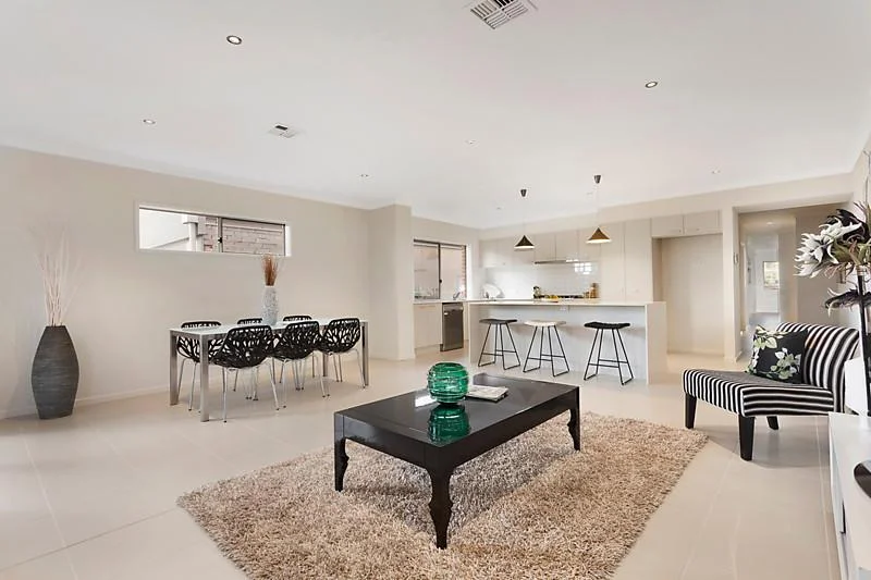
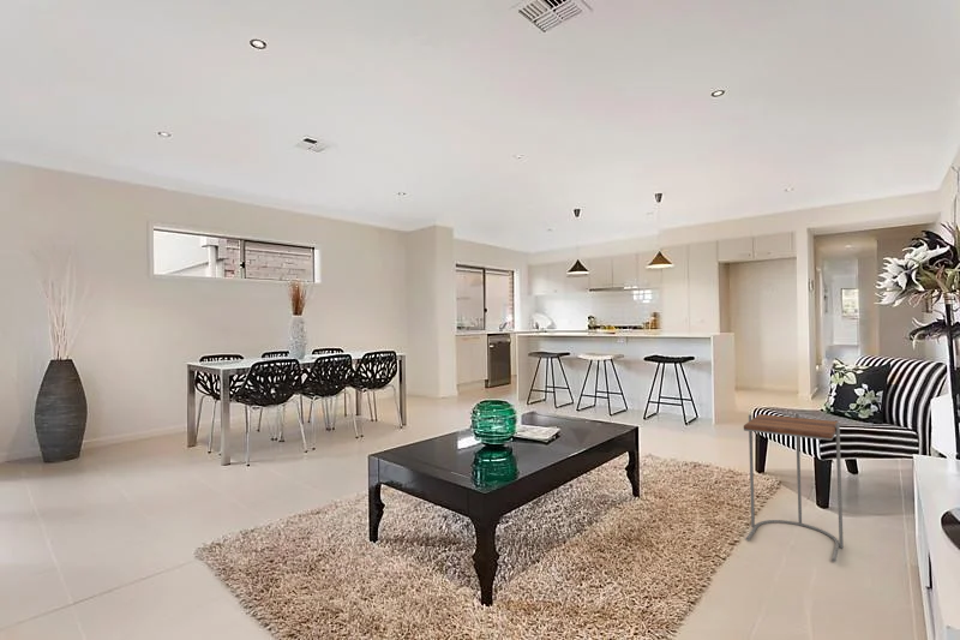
+ side table [743,412,845,563]
